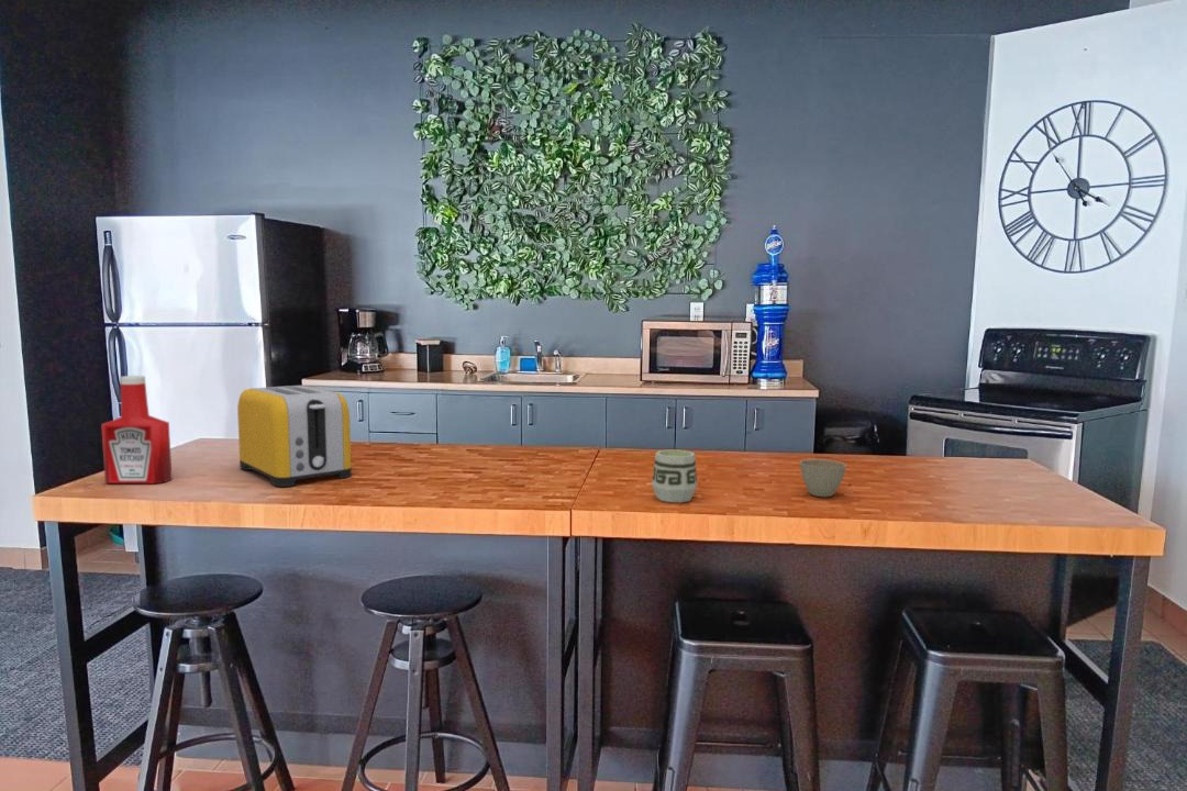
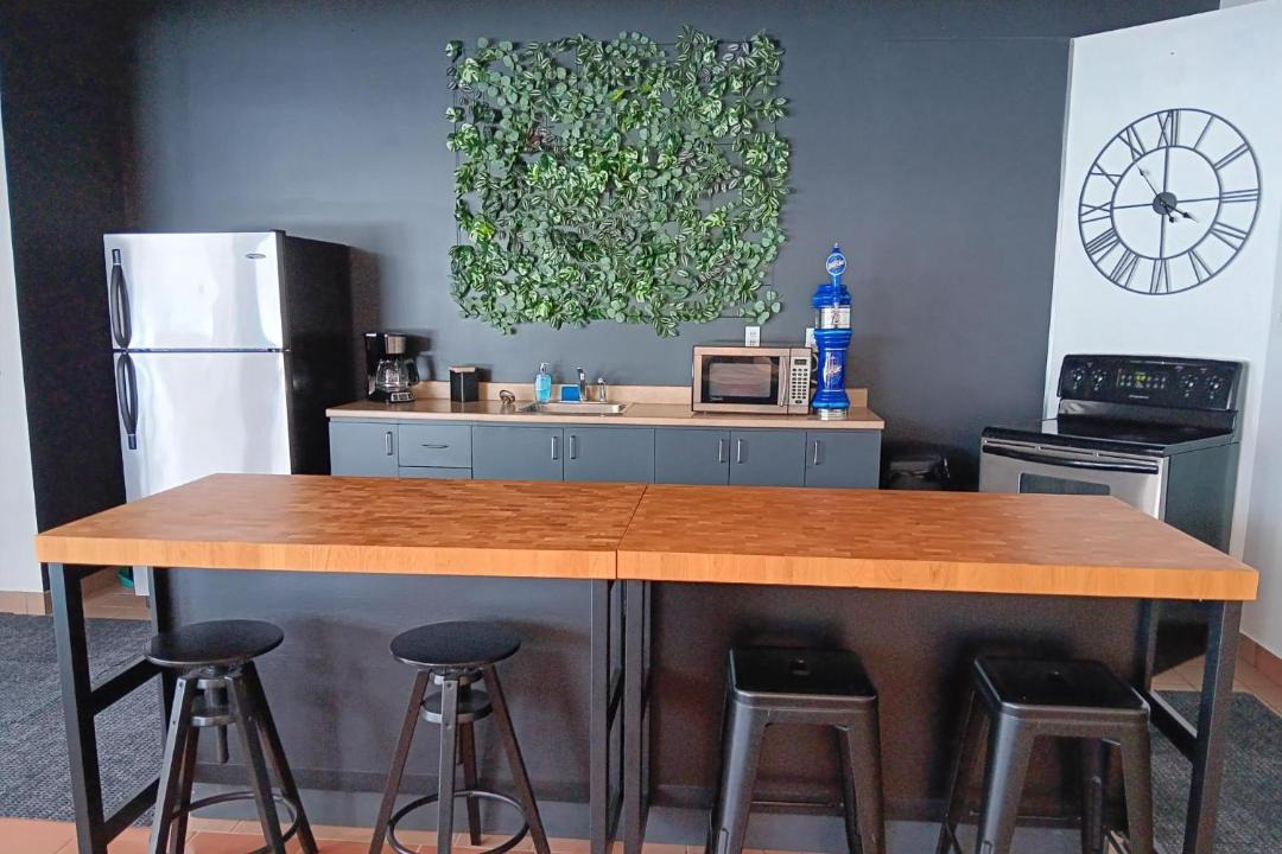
- flower pot [799,458,847,498]
- soap bottle [100,375,174,484]
- toaster [236,385,353,488]
- cup [651,449,698,503]
